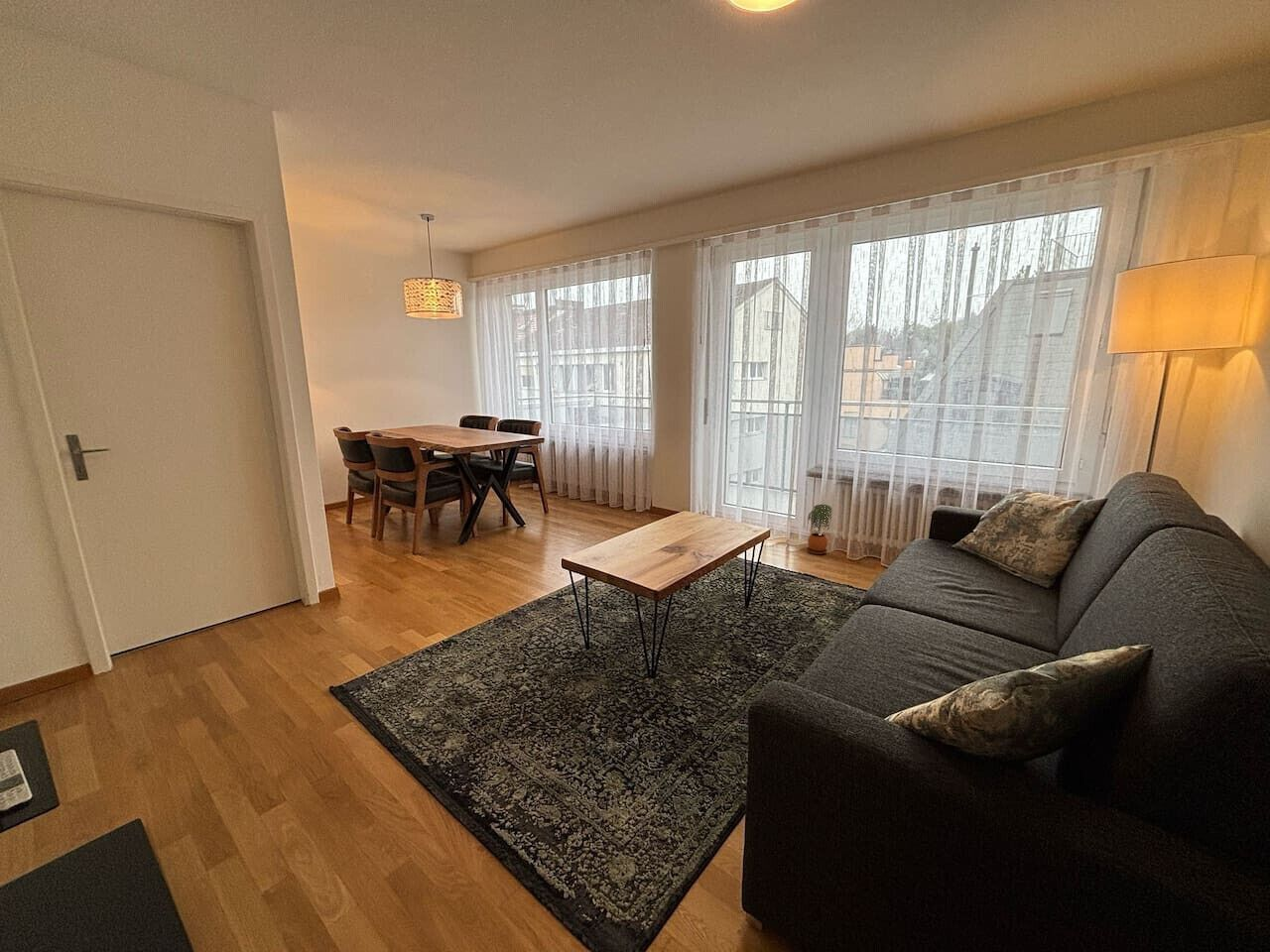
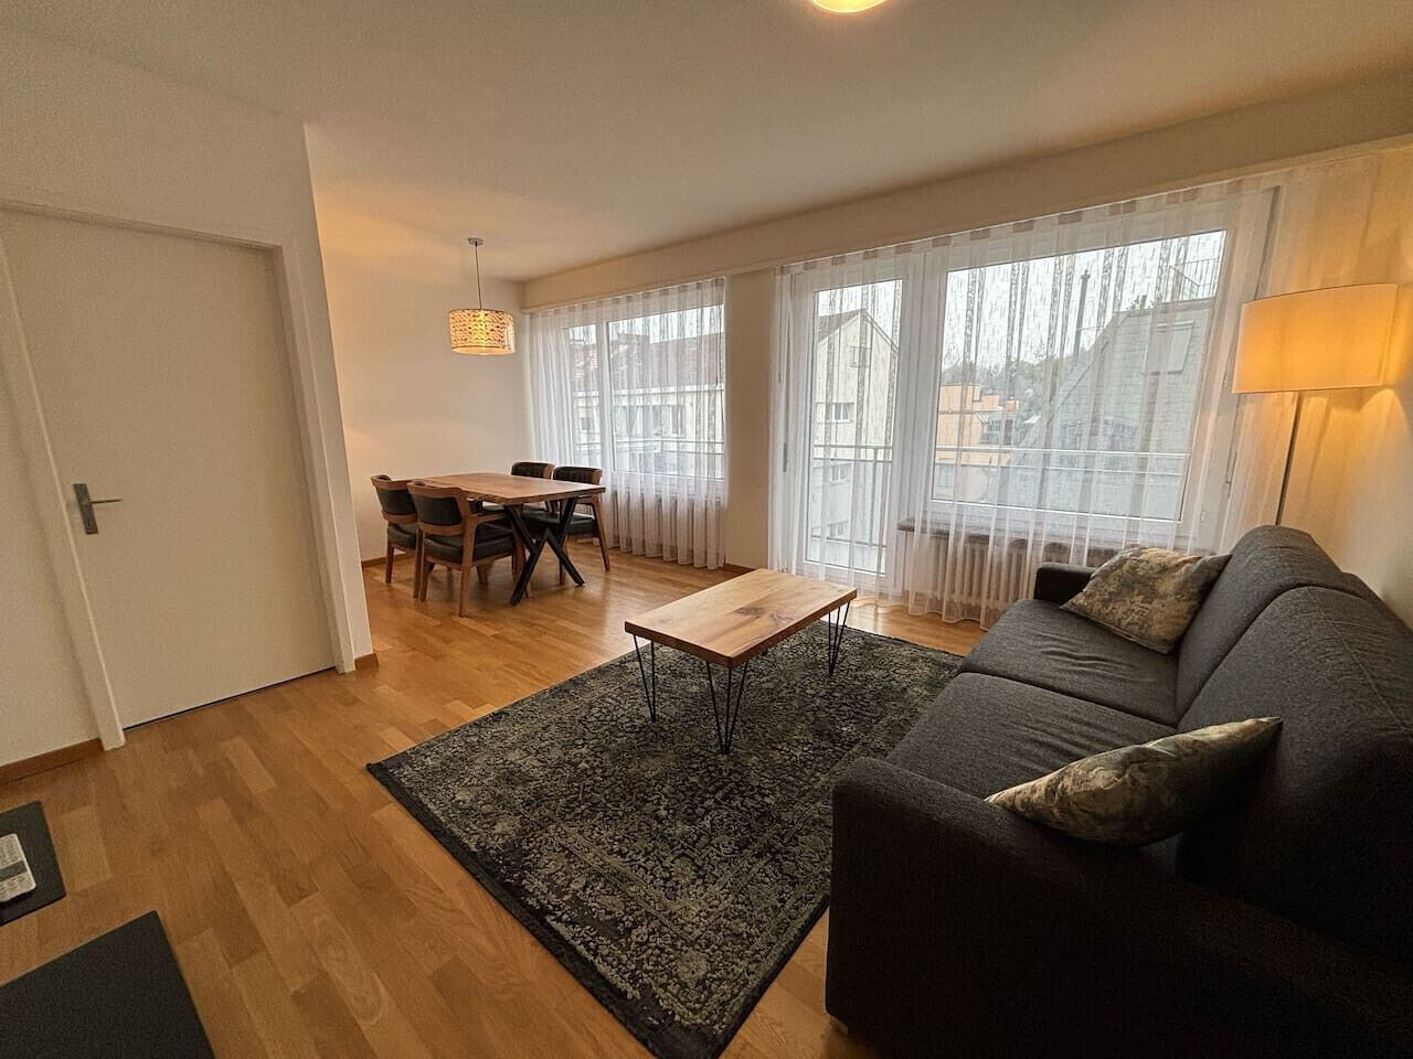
- potted plant [806,504,833,555]
